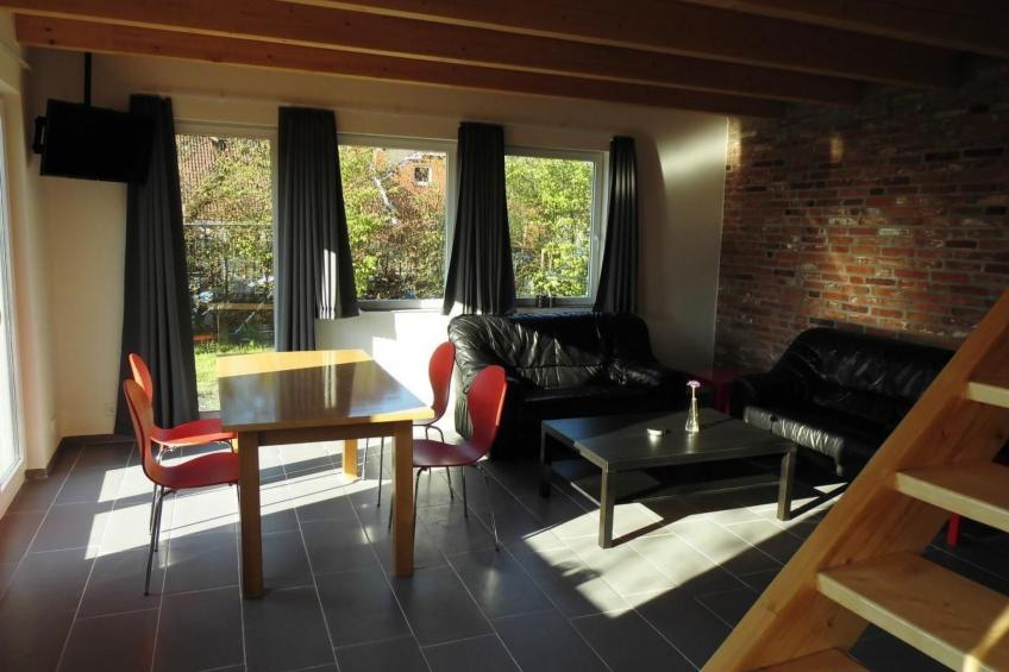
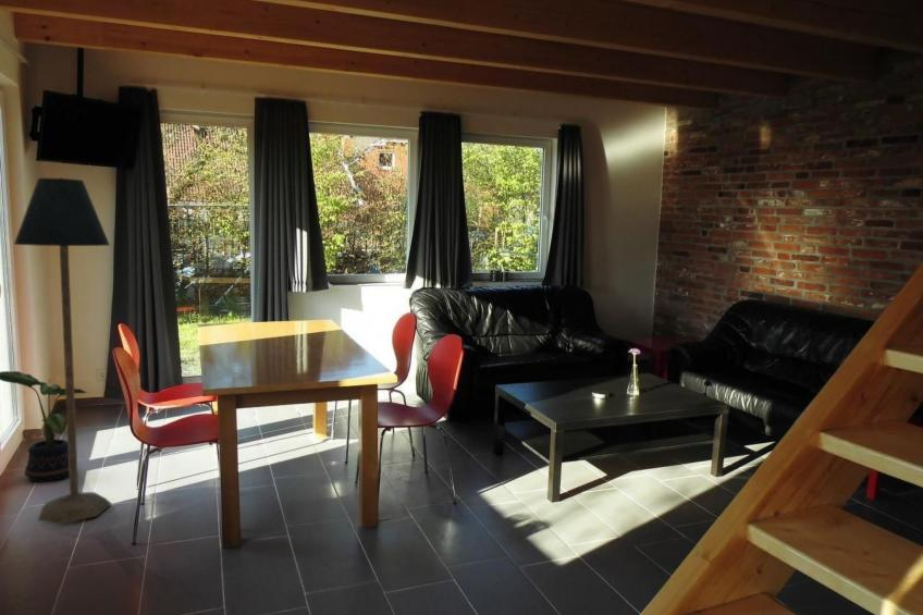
+ floor lamp [13,176,113,525]
+ potted plant [0,370,89,483]
